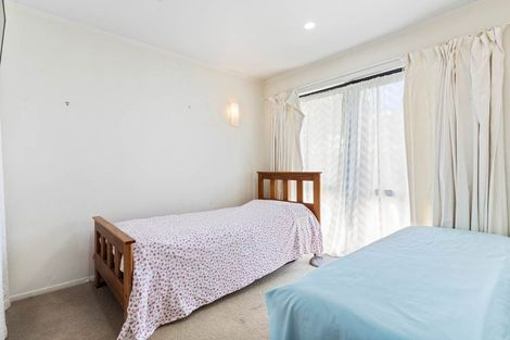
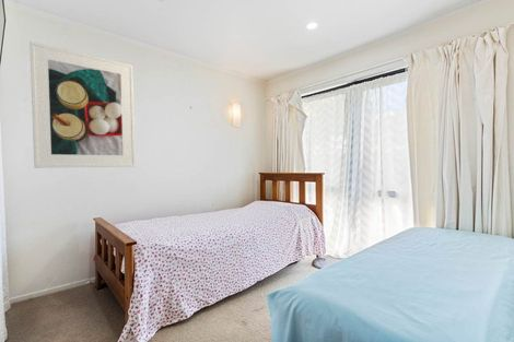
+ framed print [28,40,137,169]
